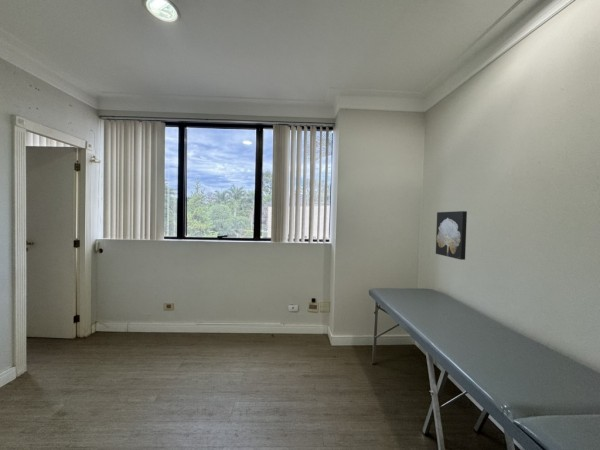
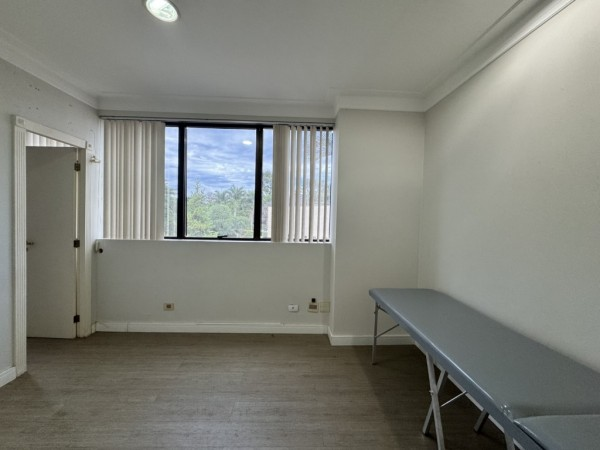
- wall art [435,210,468,261]
